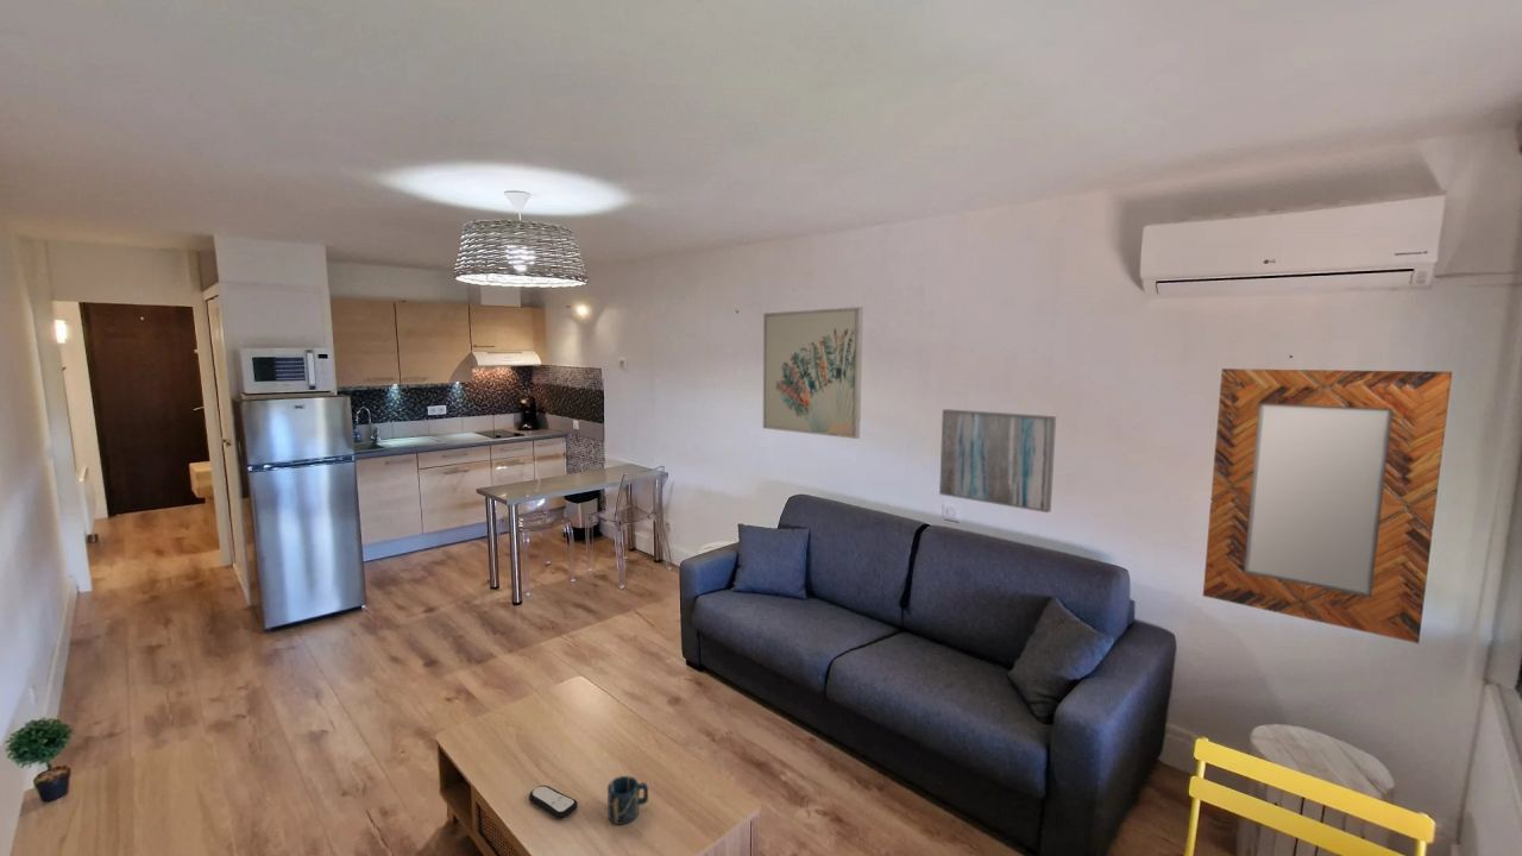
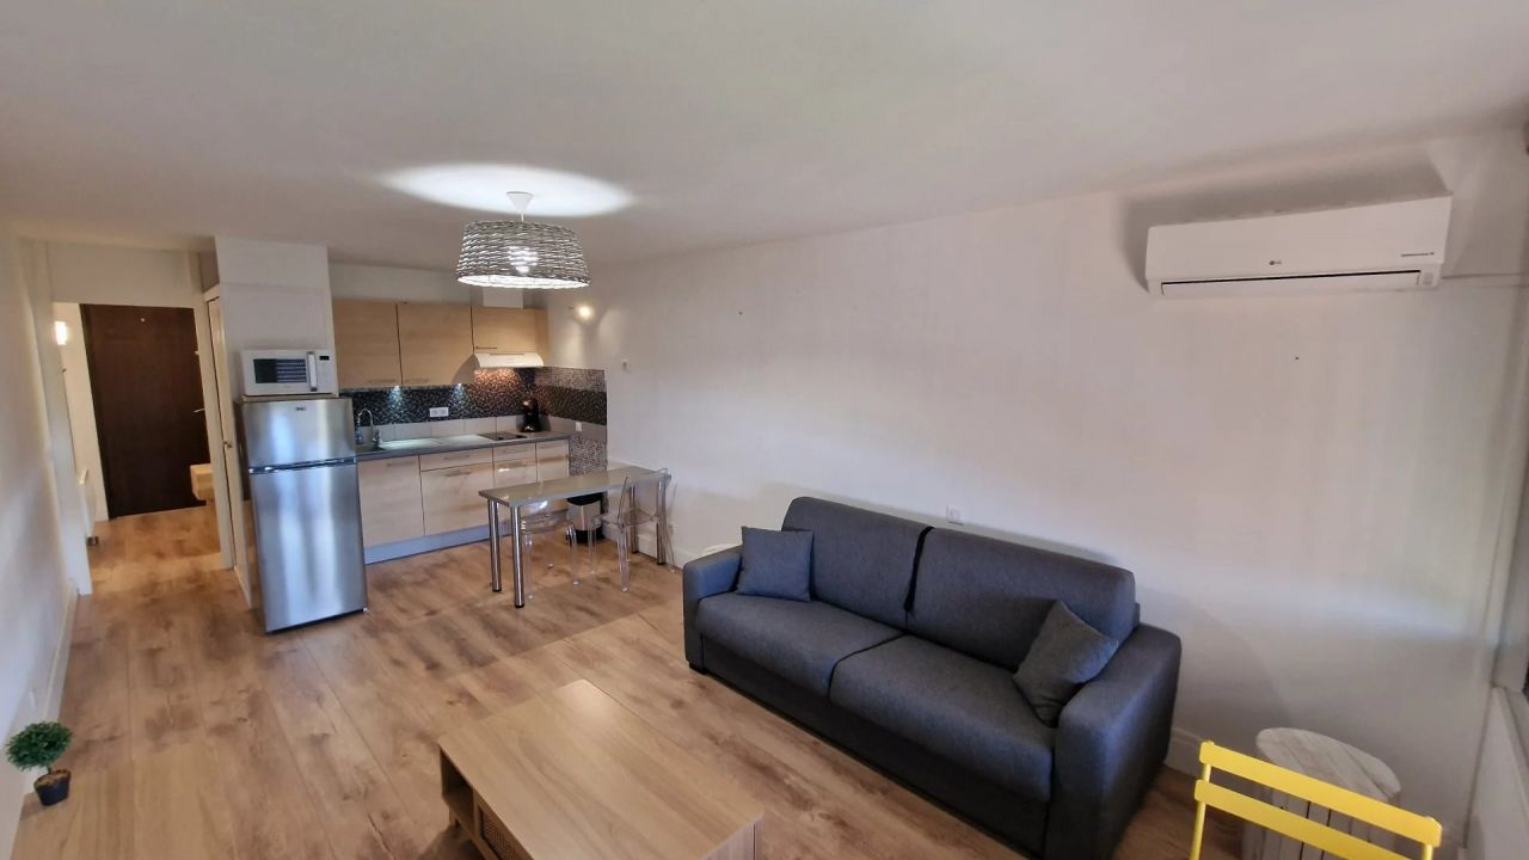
- wall art [938,408,1057,514]
- wall art [762,306,864,440]
- remote control [528,785,579,819]
- home mirror [1202,367,1453,644]
- cup [606,775,649,825]
